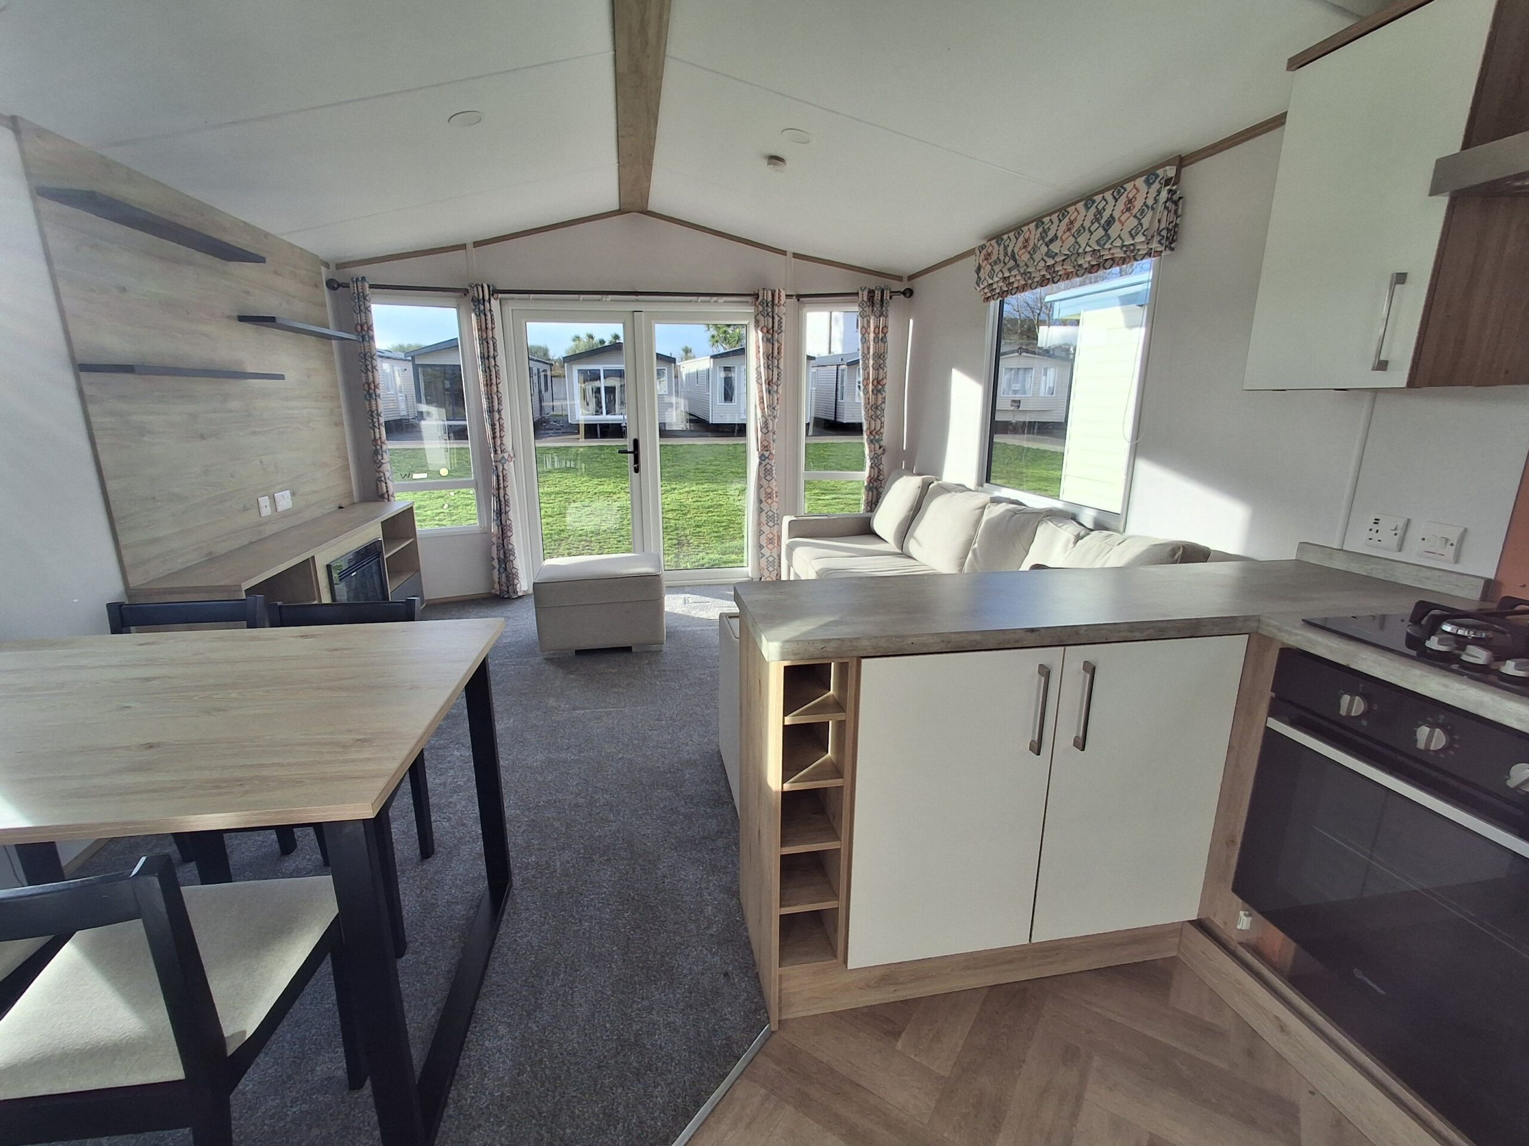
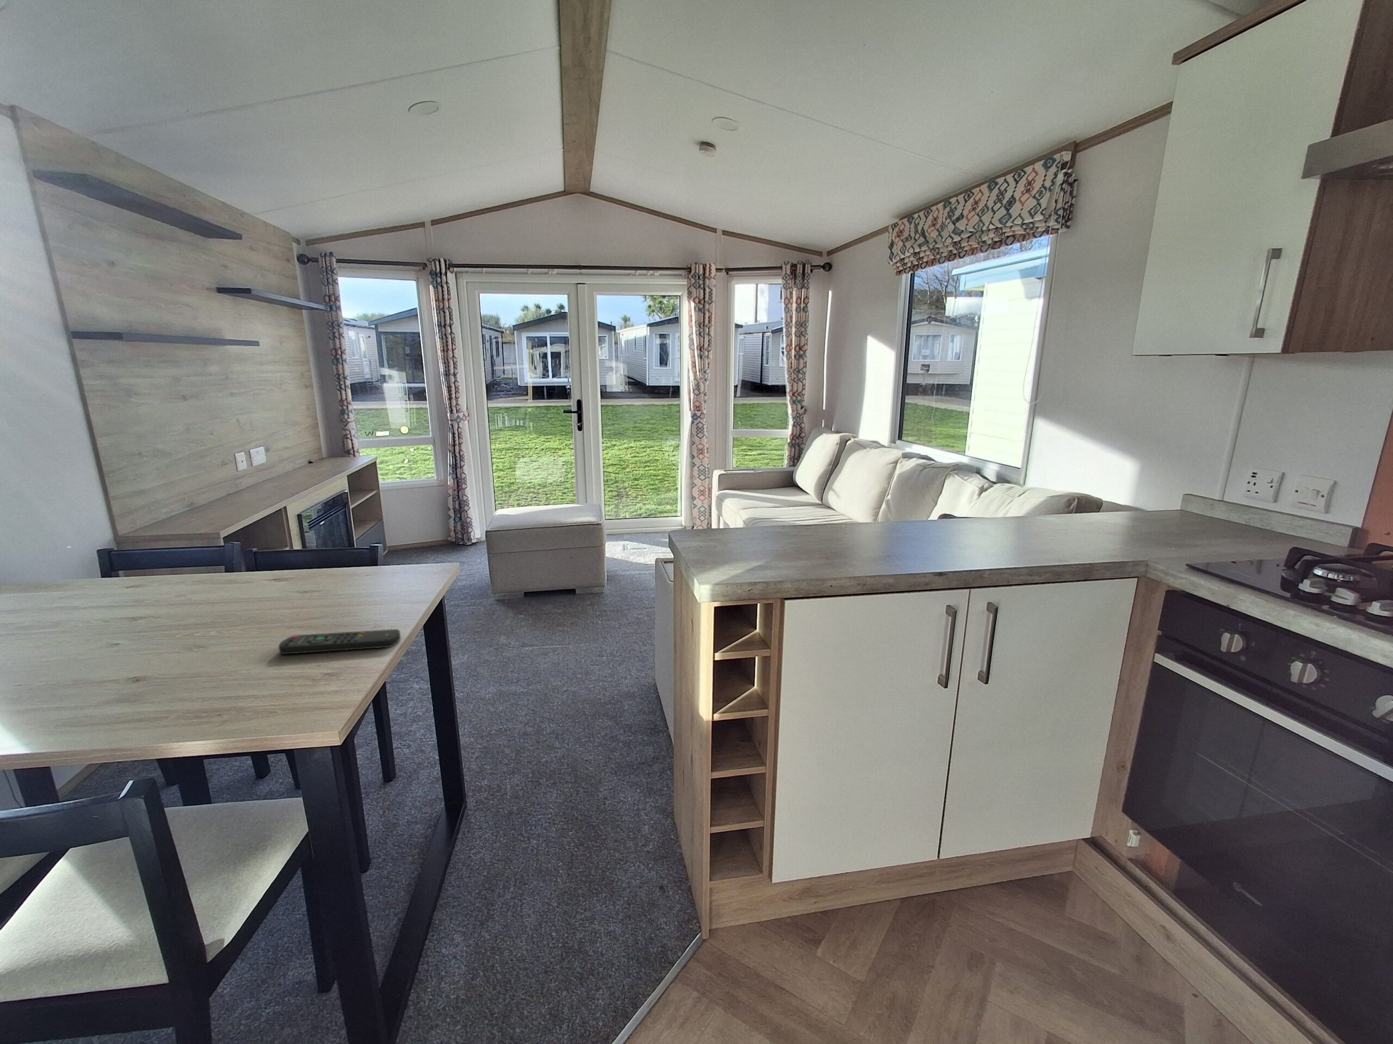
+ remote control [279,628,401,655]
